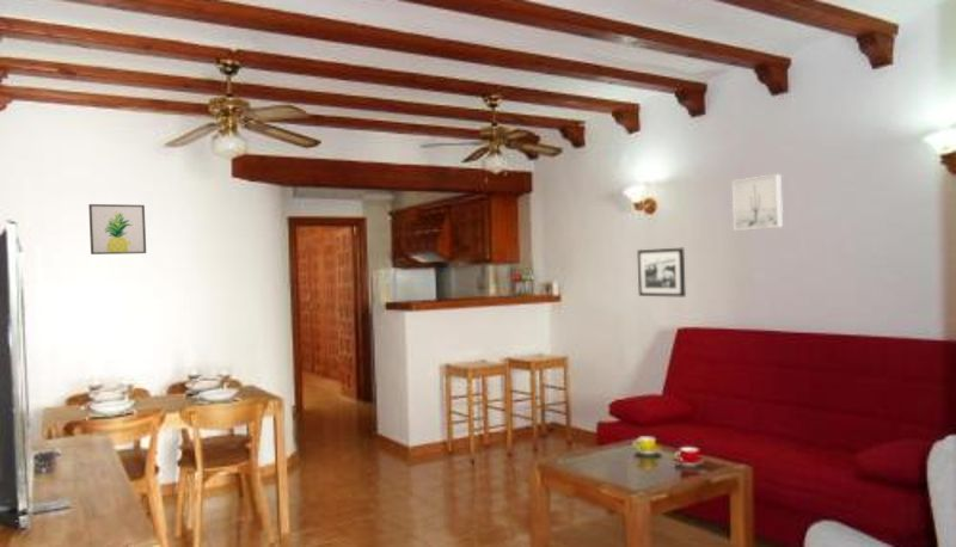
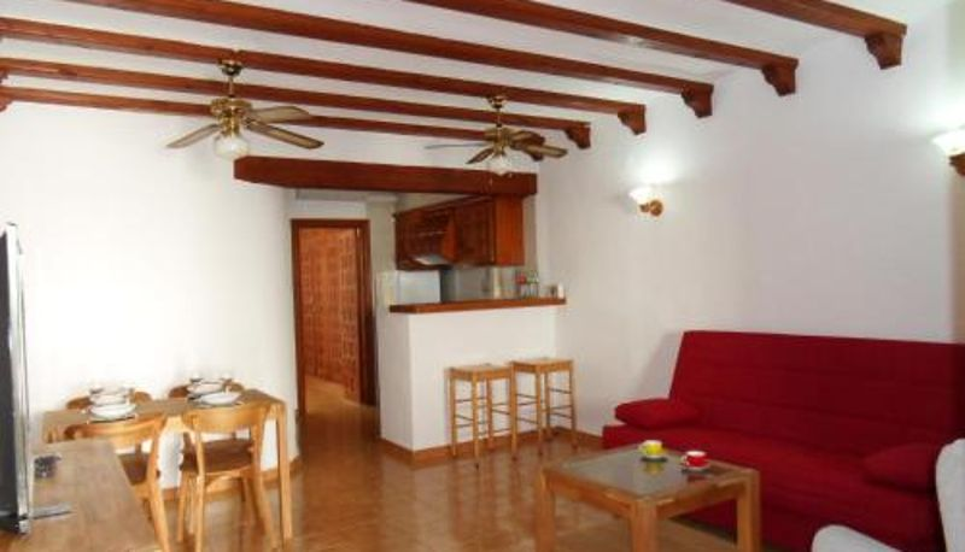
- picture frame [636,247,687,299]
- wall art [87,203,147,256]
- wall art [731,173,784,232]
